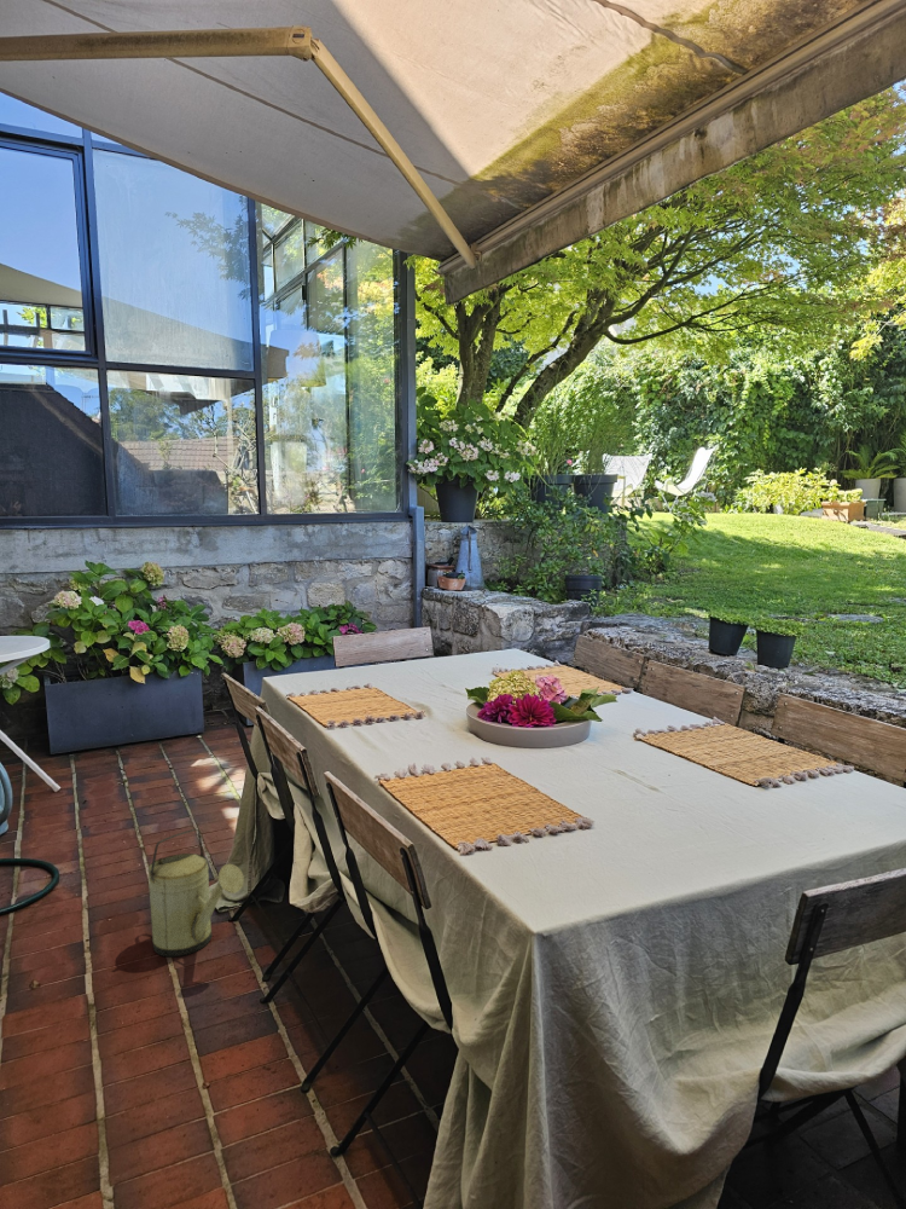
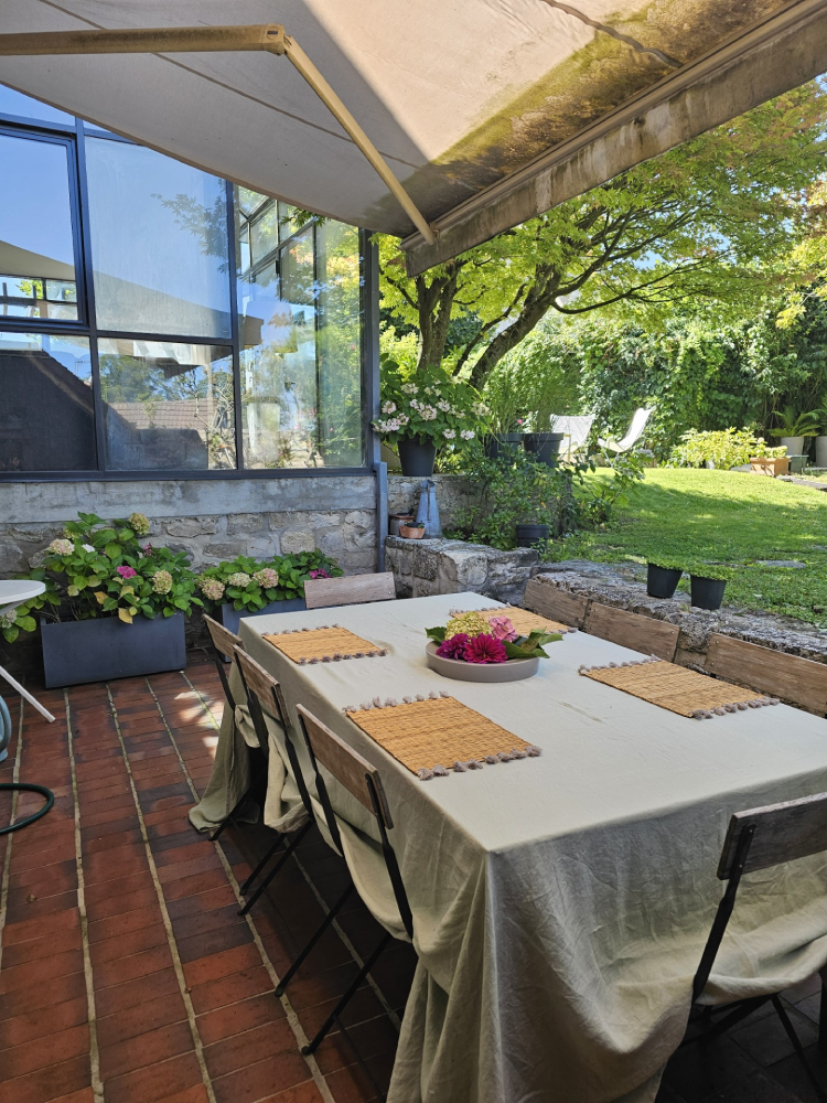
- watering can [147,828,245,958]
